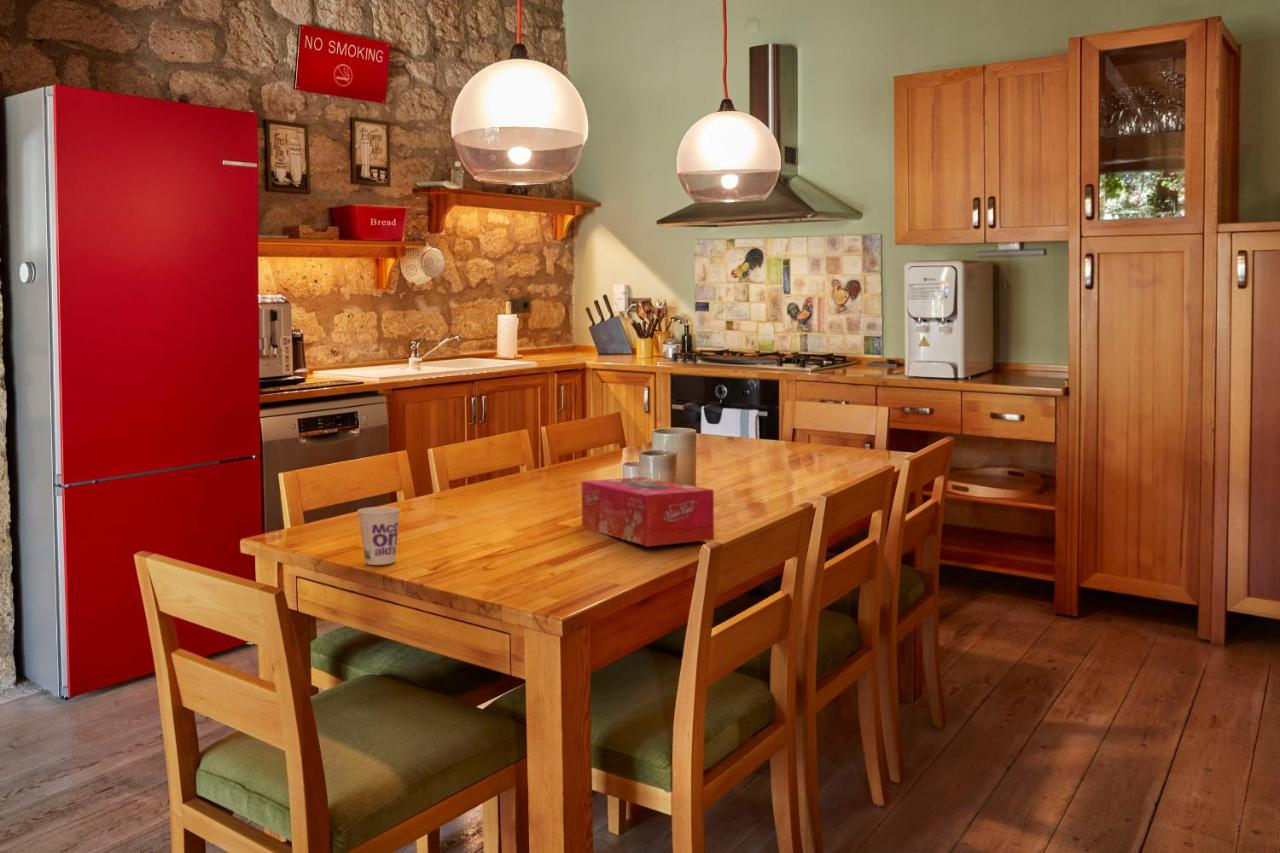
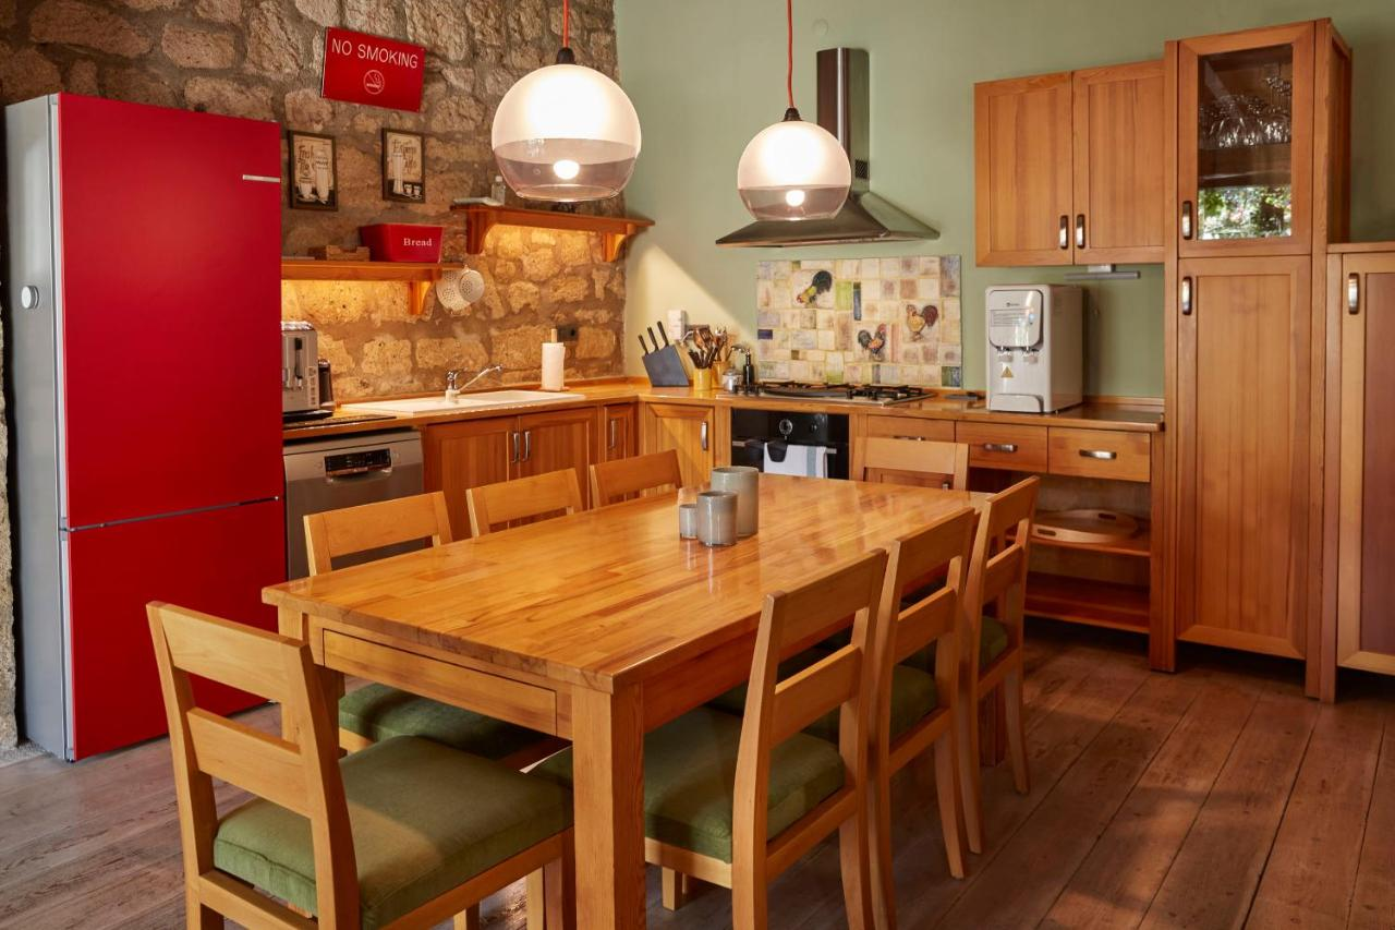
- cup [356,506,402,566]
- tissue box [580,476,715,548]
